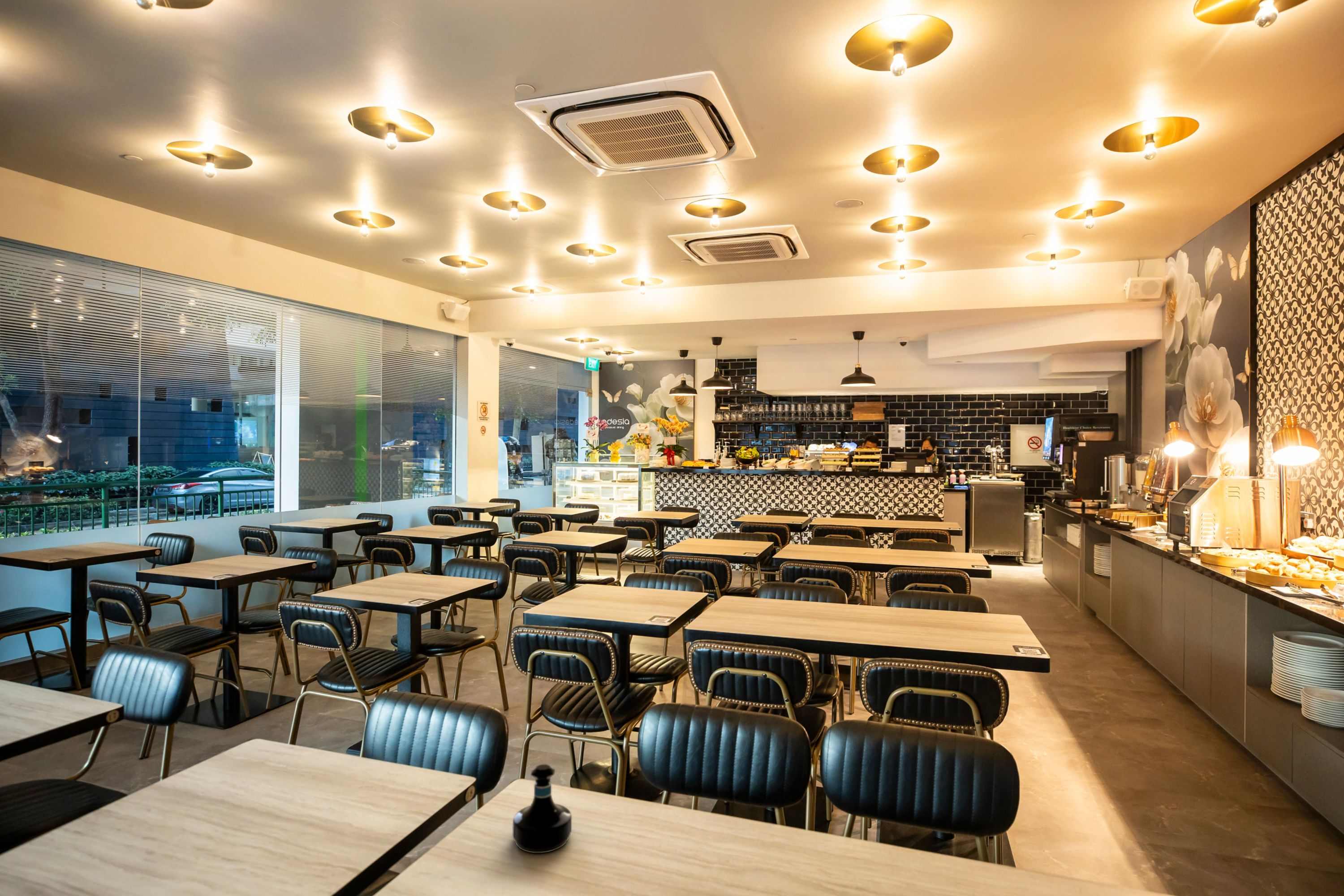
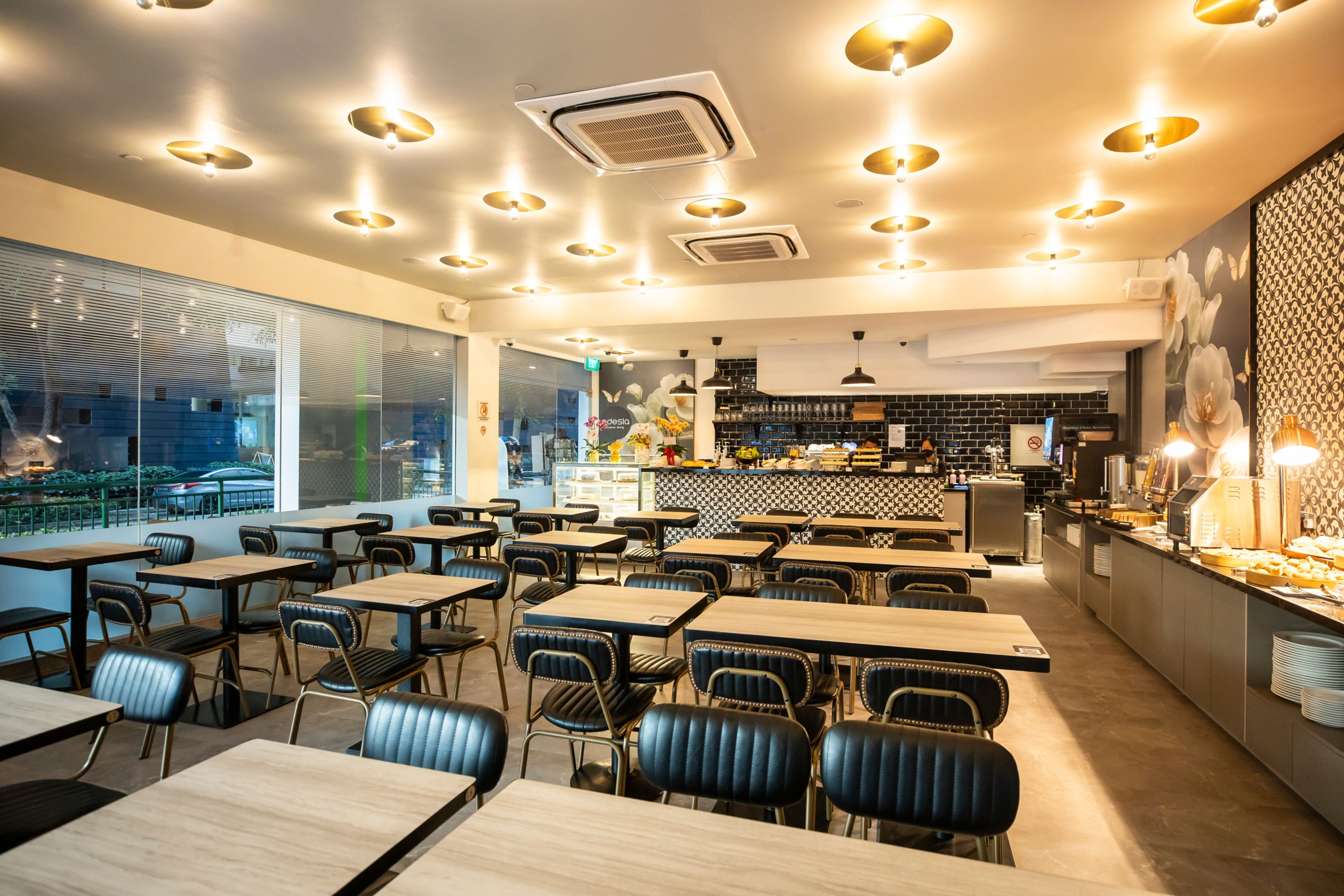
- tequila bottle [512,764,572,853]
